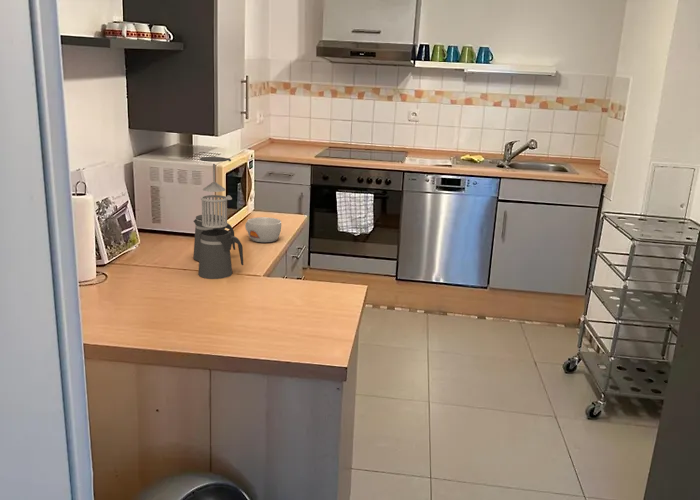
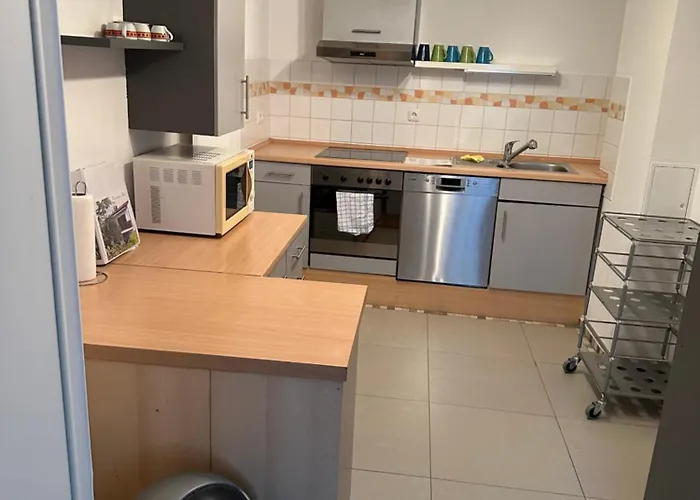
- coffee maker [192,156,244,280]
- bowl [244,216,282,243]
